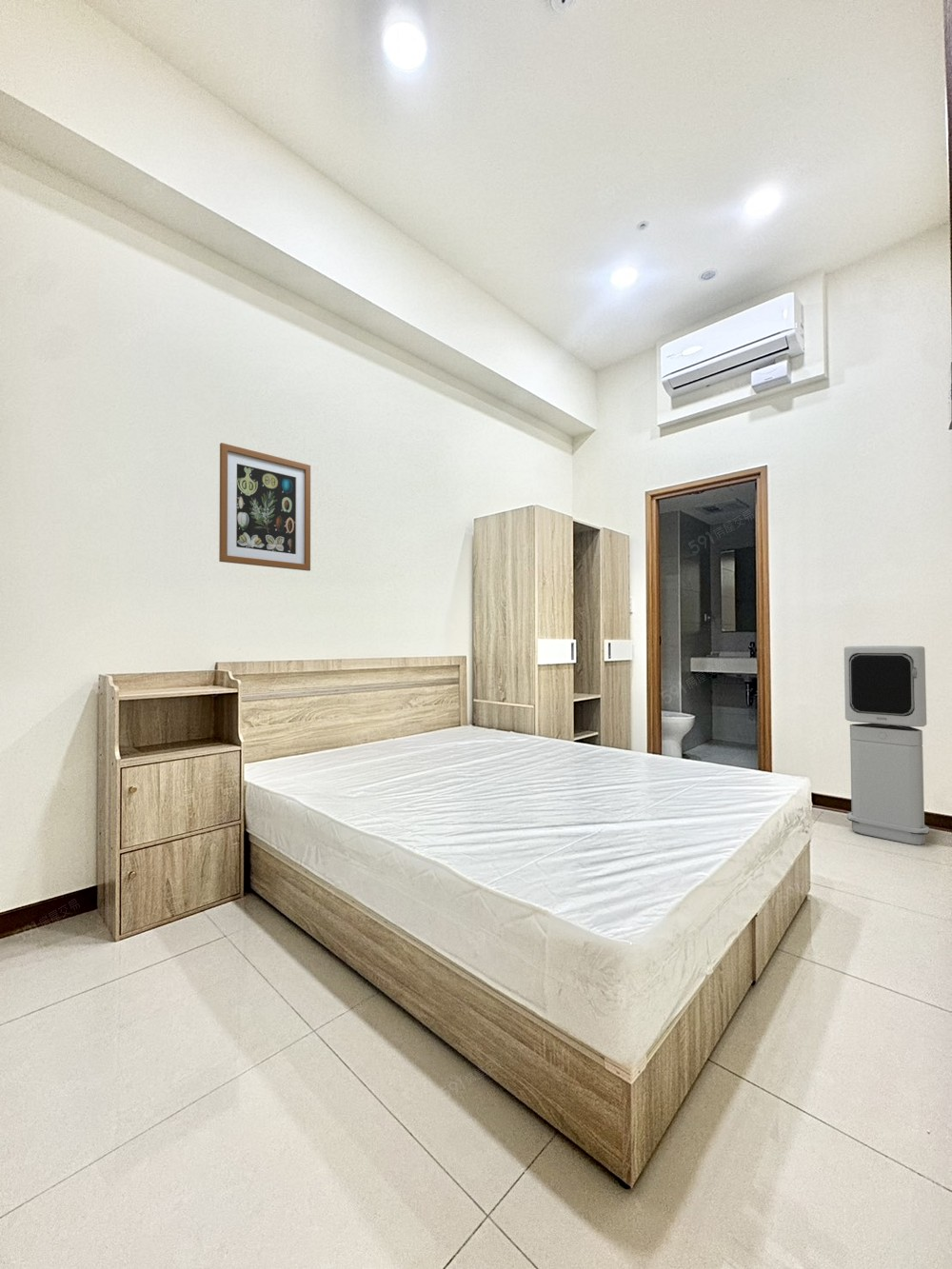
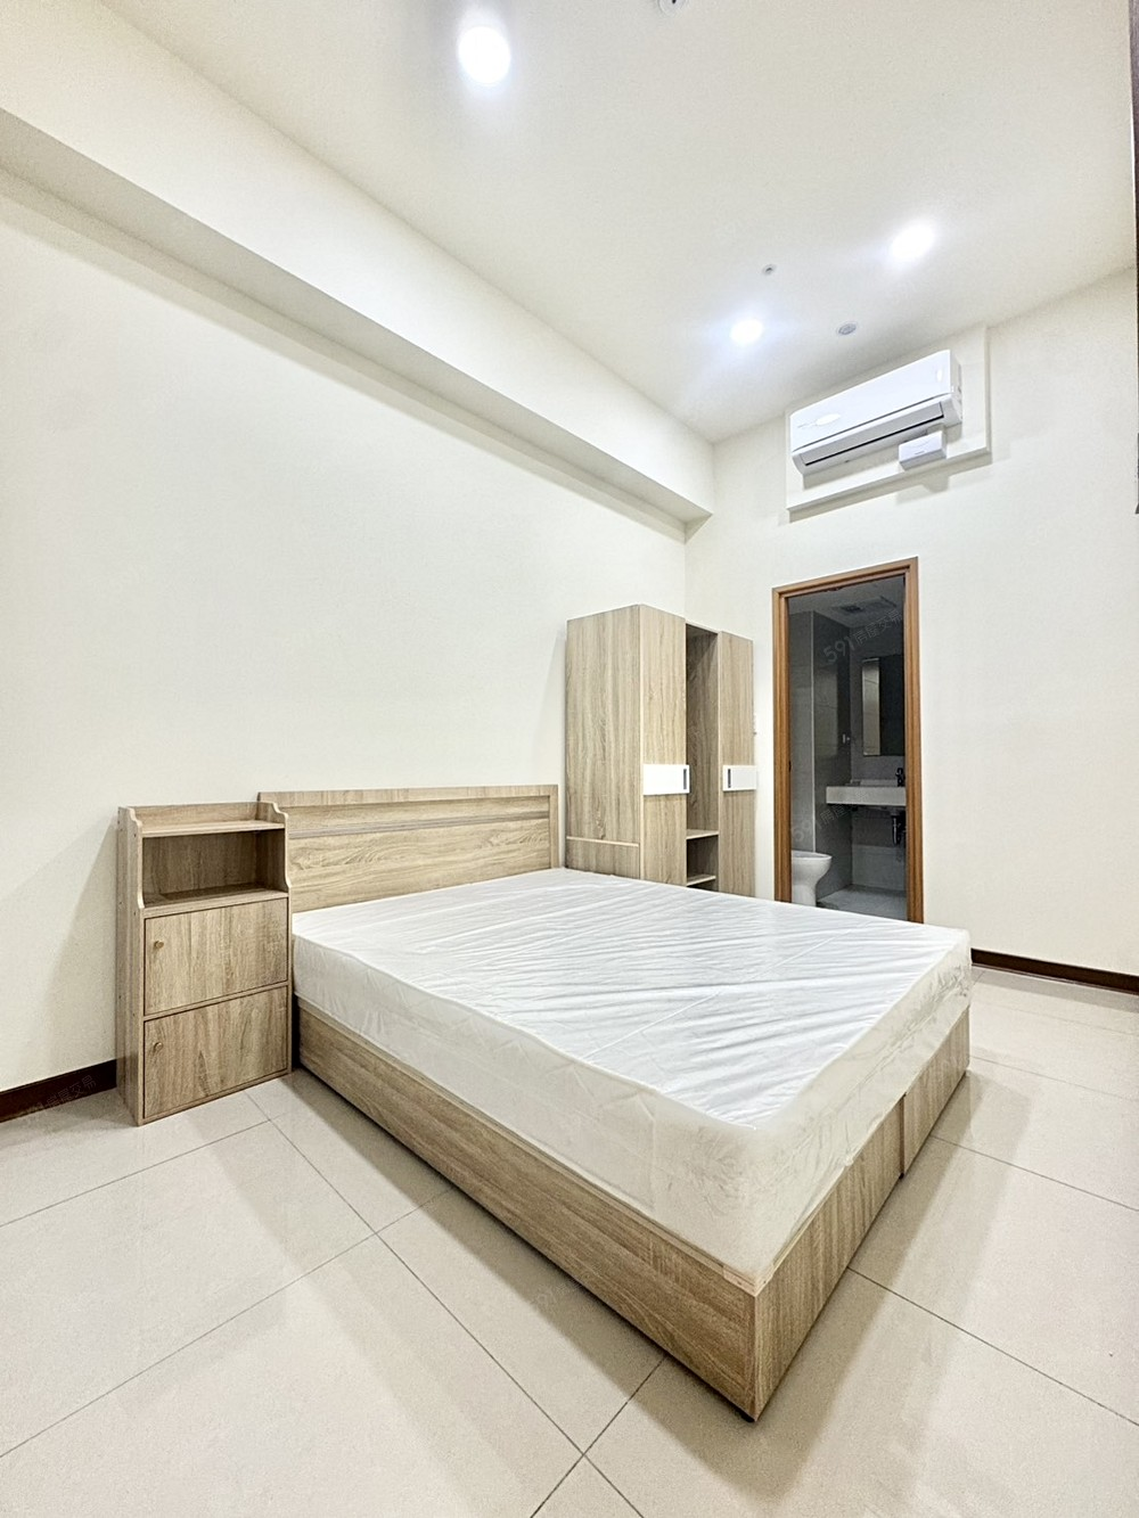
- air purifier [843,644,930,845]
- wall art [218,442,311,572]
